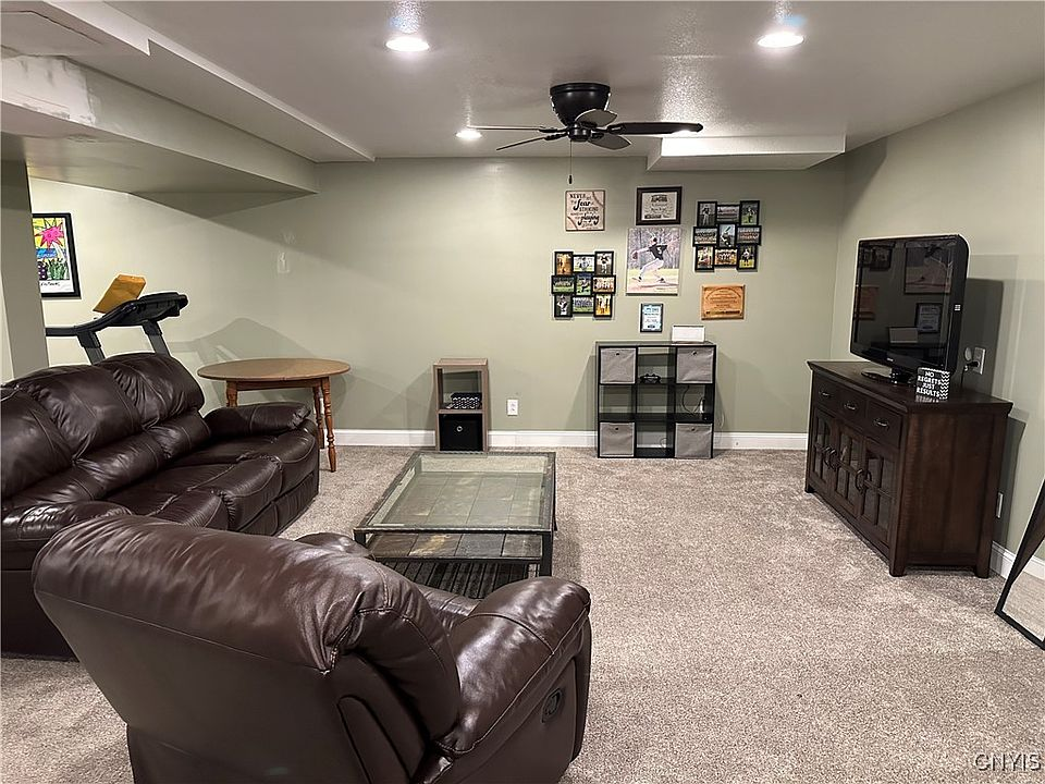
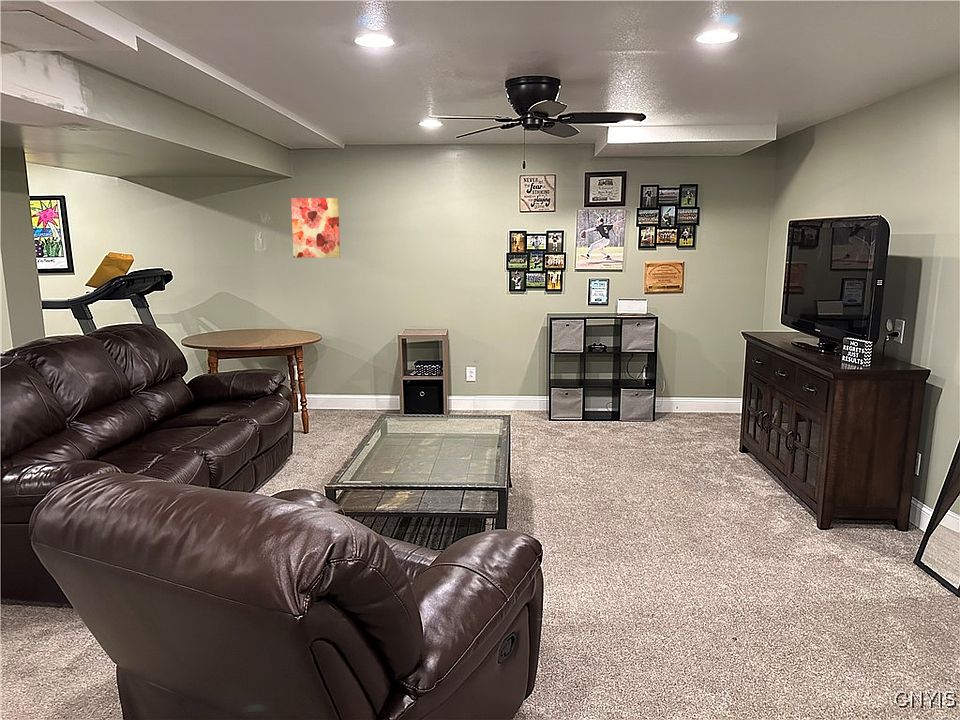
+ wall art [290,197,341,259]
